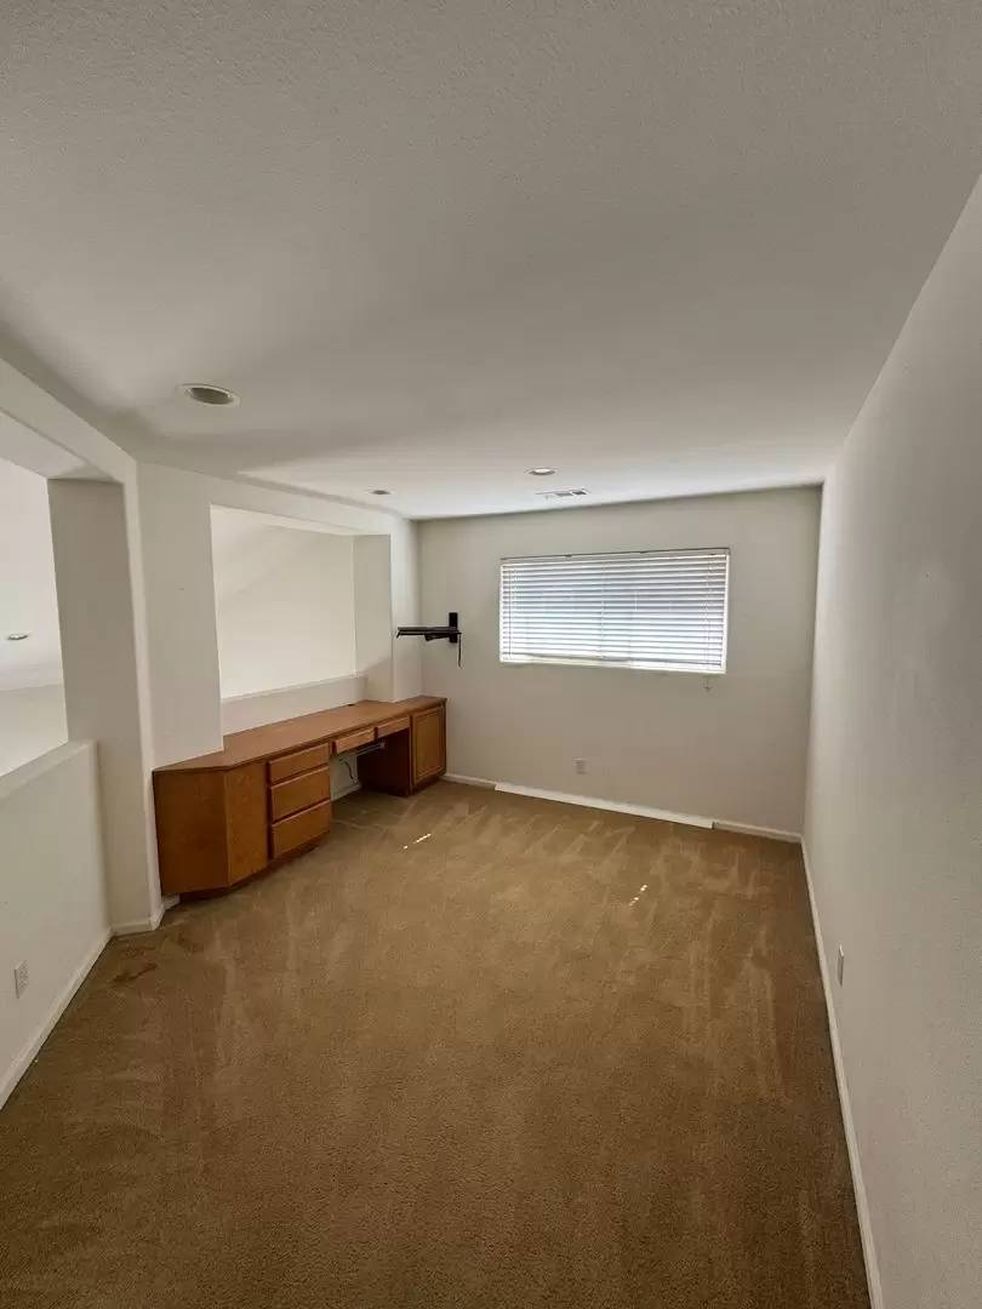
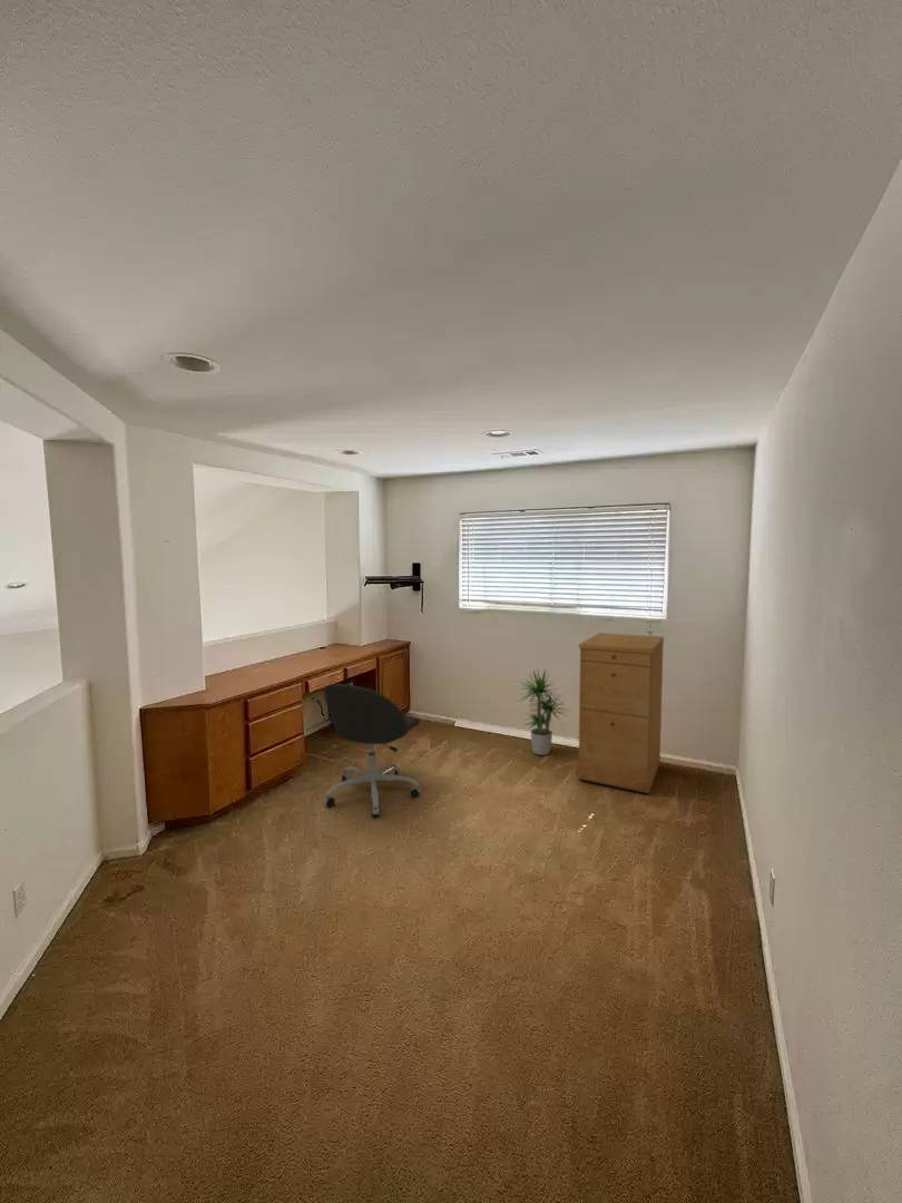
+ potted plant [516,667,571,756]
+ filing cabinet [577,632,665,794]
+ office chair [323,683,421,818]
